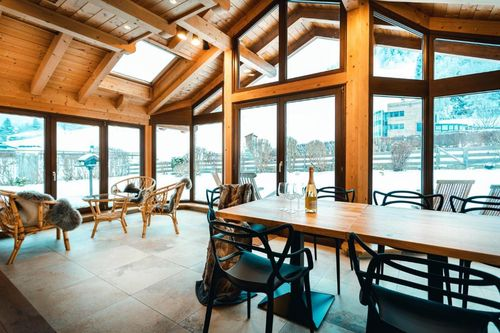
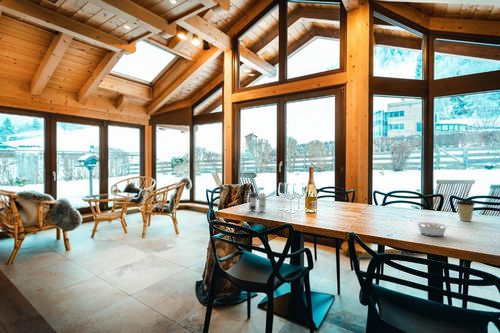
+ legume [410,218,450,237]
+ candle [248,191,267,213]
+ coffee cup [455,199,476,222]
